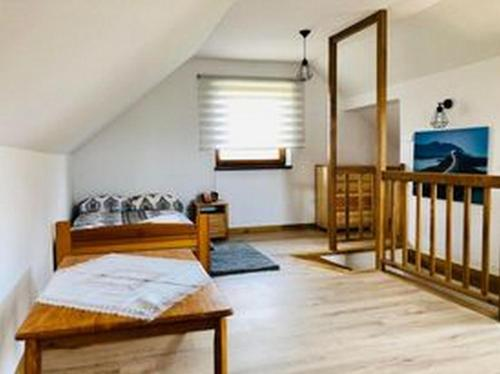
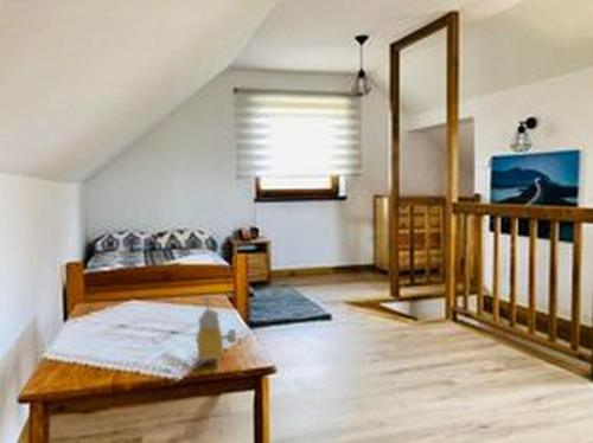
+ alarm clock [195,295,237,366]
